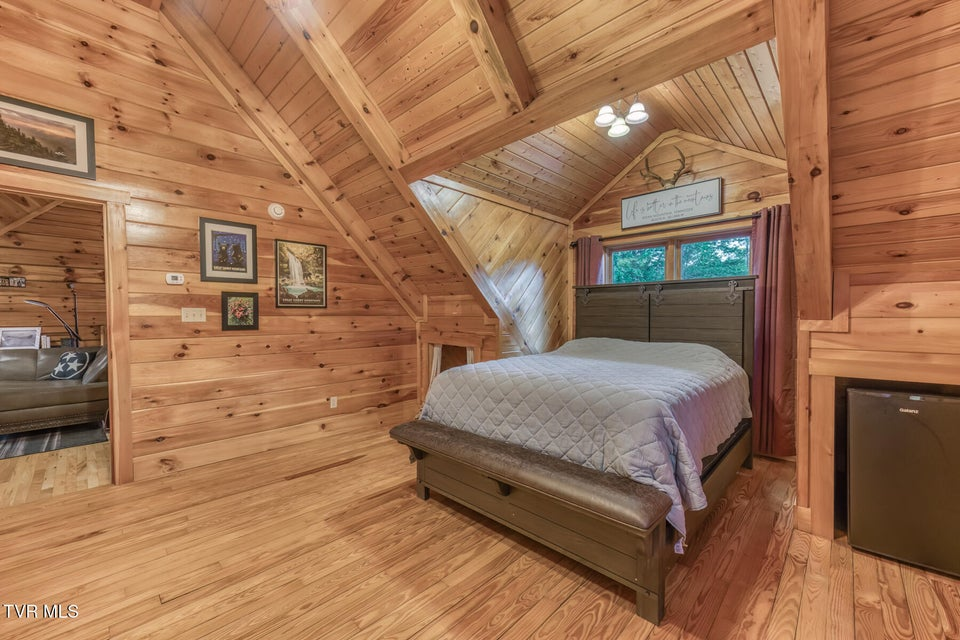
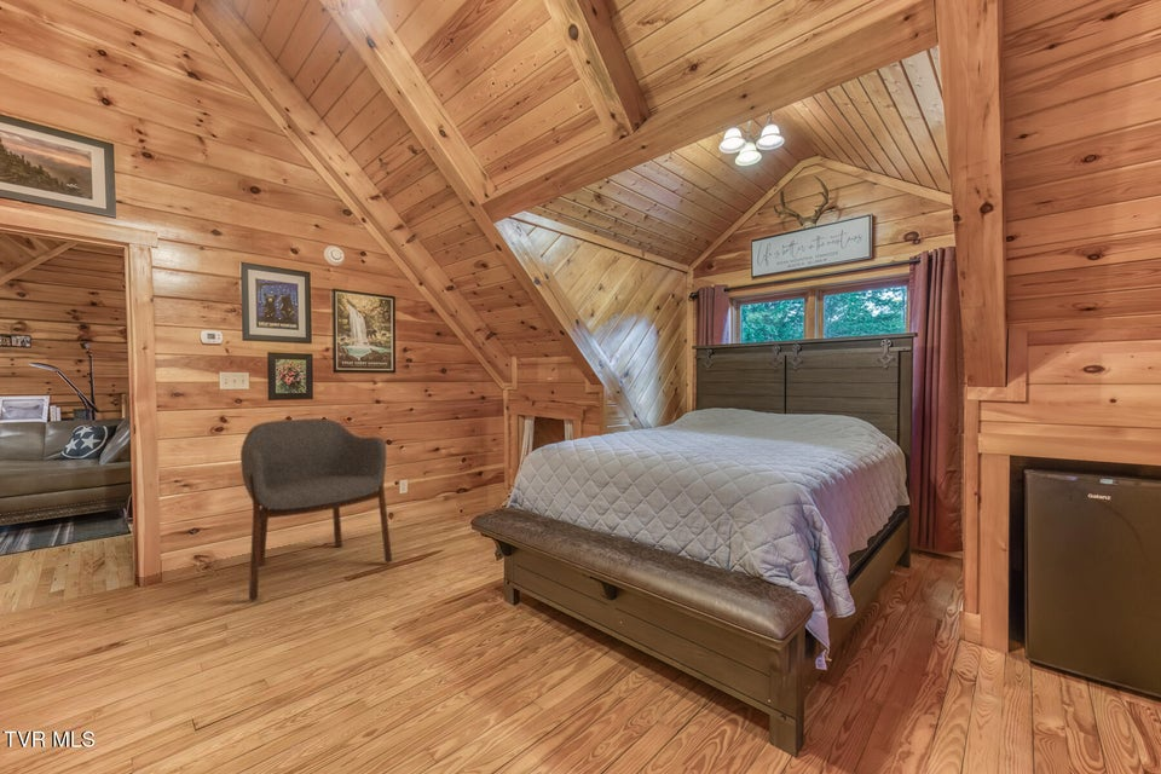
+ armchair [239,417,393,601]
